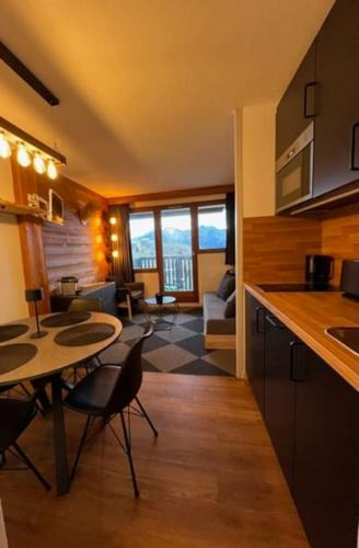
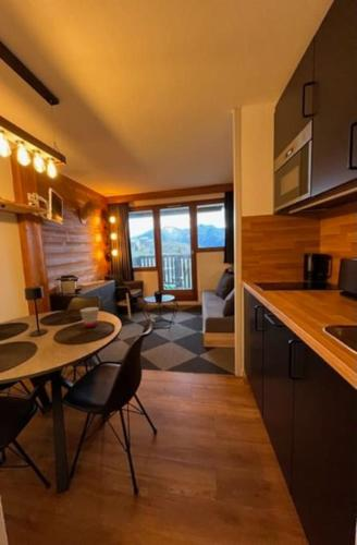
+ cup [79,306,100,328]
